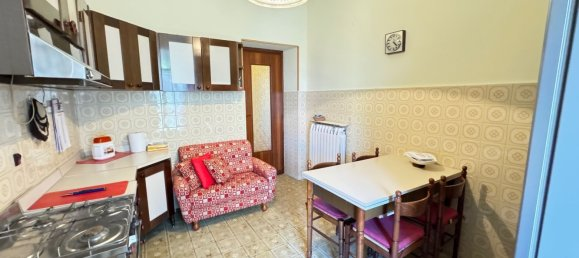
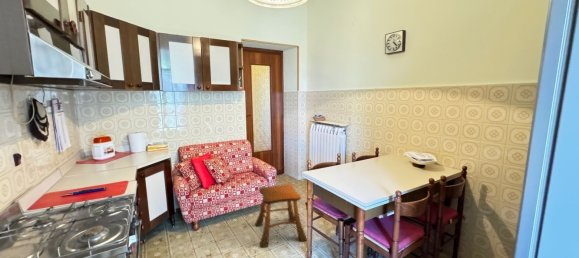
+ stool [254,183,308,249]
